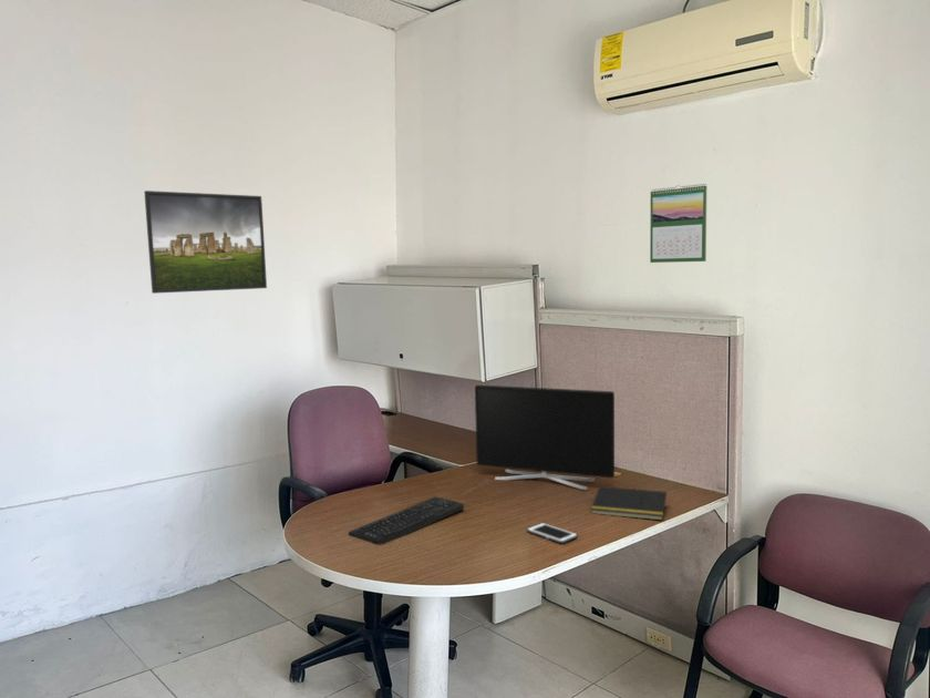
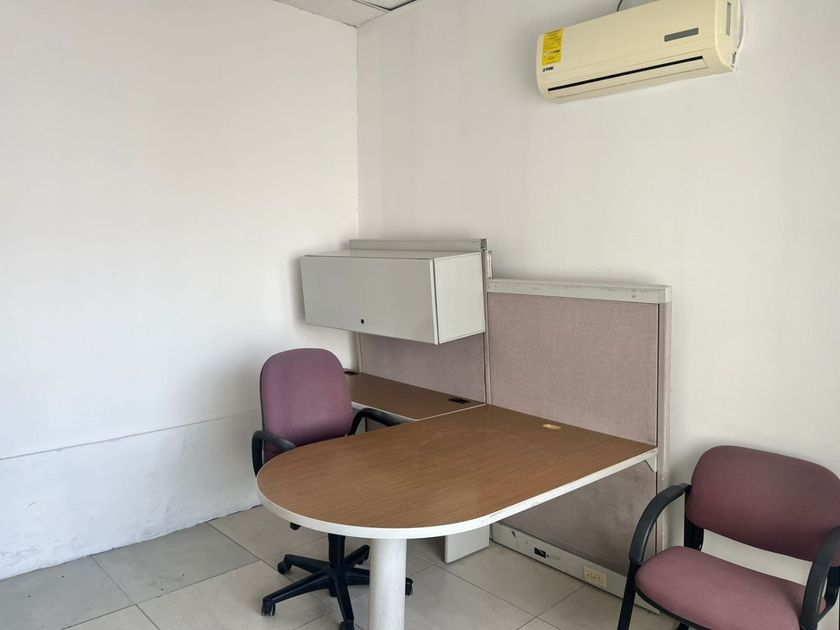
- cell phone [526,522,579,545]
- keyboard [348,495,465,546]
- monitor [474,383,616,491]
- notepad [590,485,668,522]
- calendar [649,183,709,264]
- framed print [143,189,268,295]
